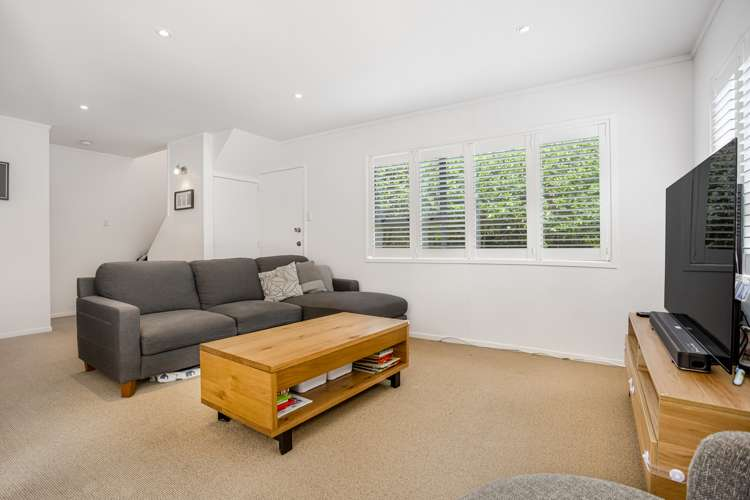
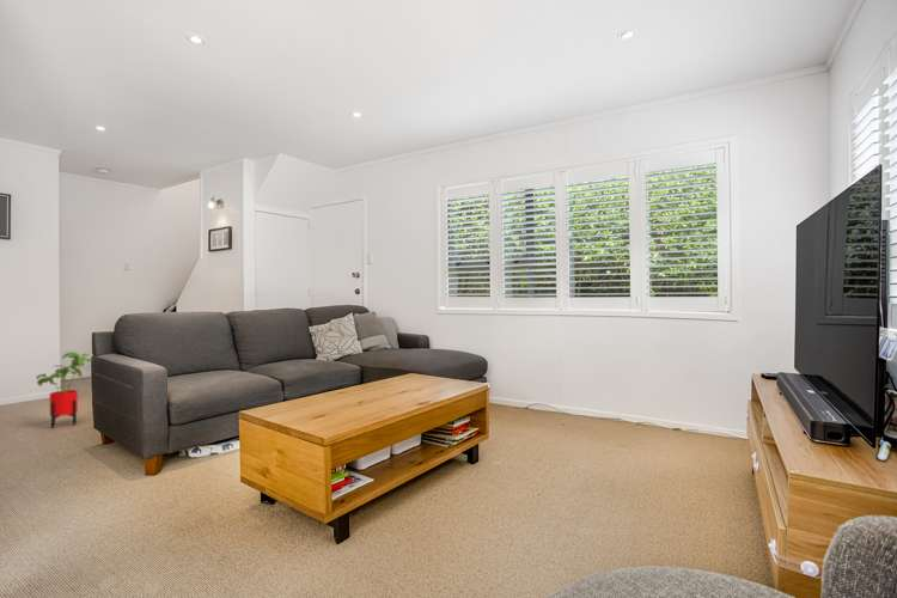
+ house plant [35,350,92,429]
